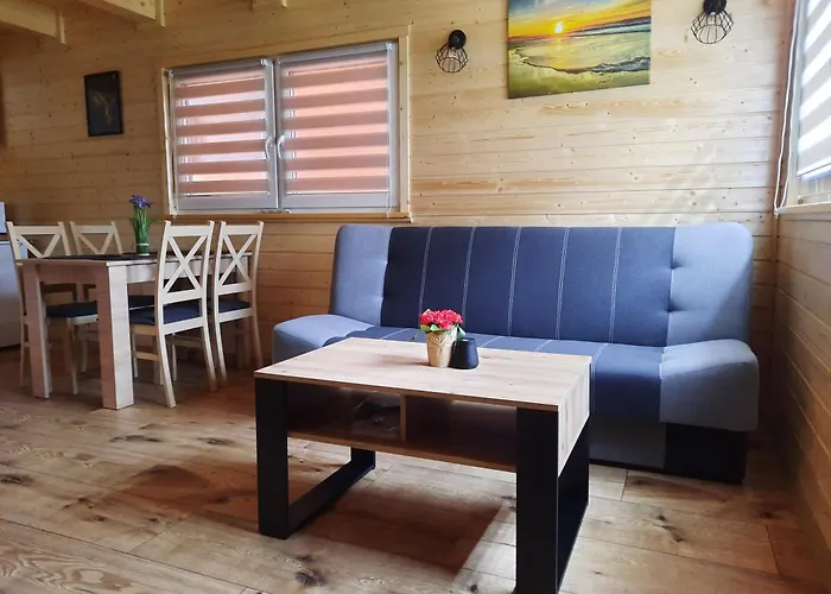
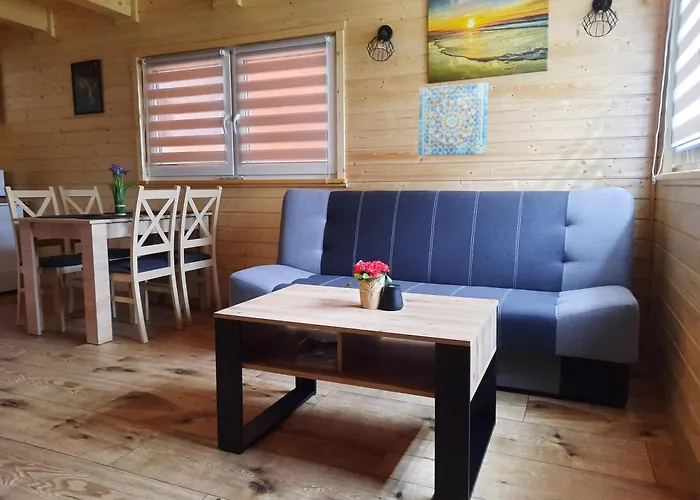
+ wall art [417,81,489,157]
